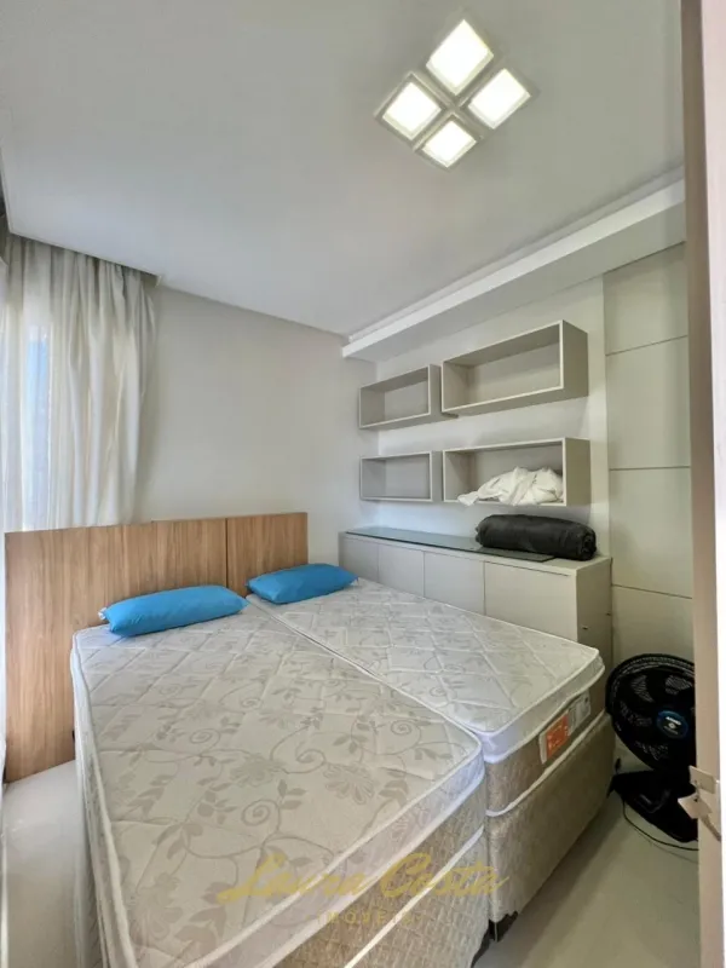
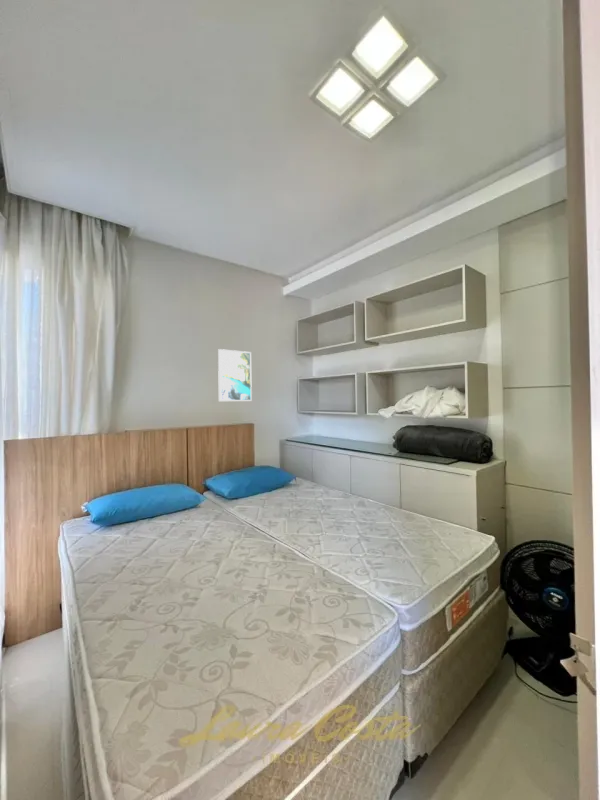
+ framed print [217,348,253,402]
